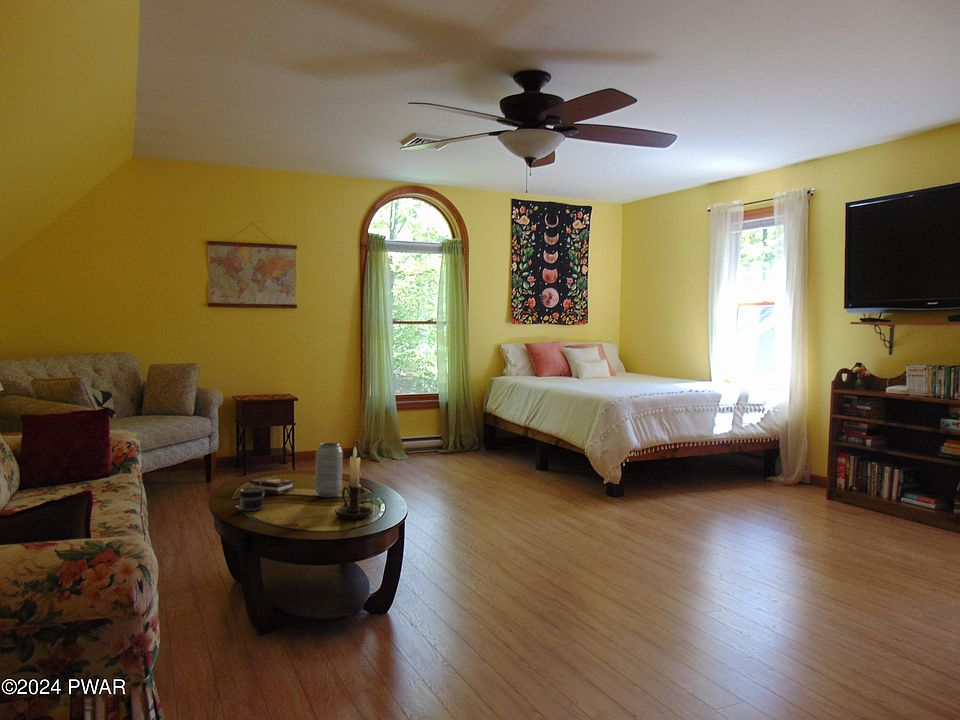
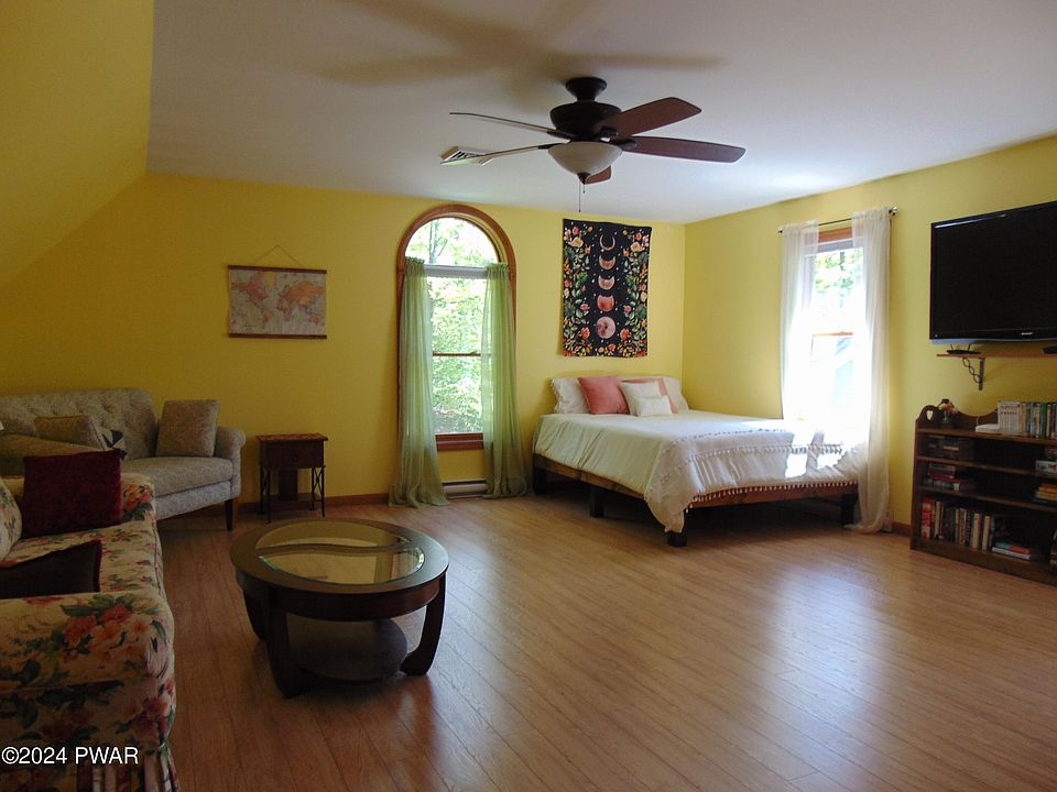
- candle holder [334,446,374,521]
- book [248,477,295,495]
- vase [314,442,344,498]
- jar [238,487,265,512]
